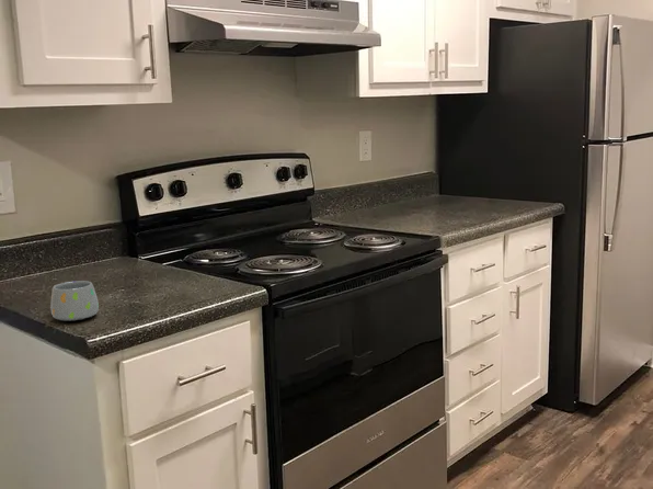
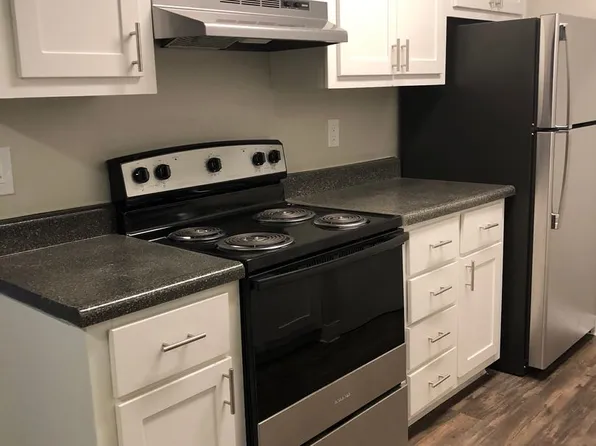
- mug [49,280,100,322]
